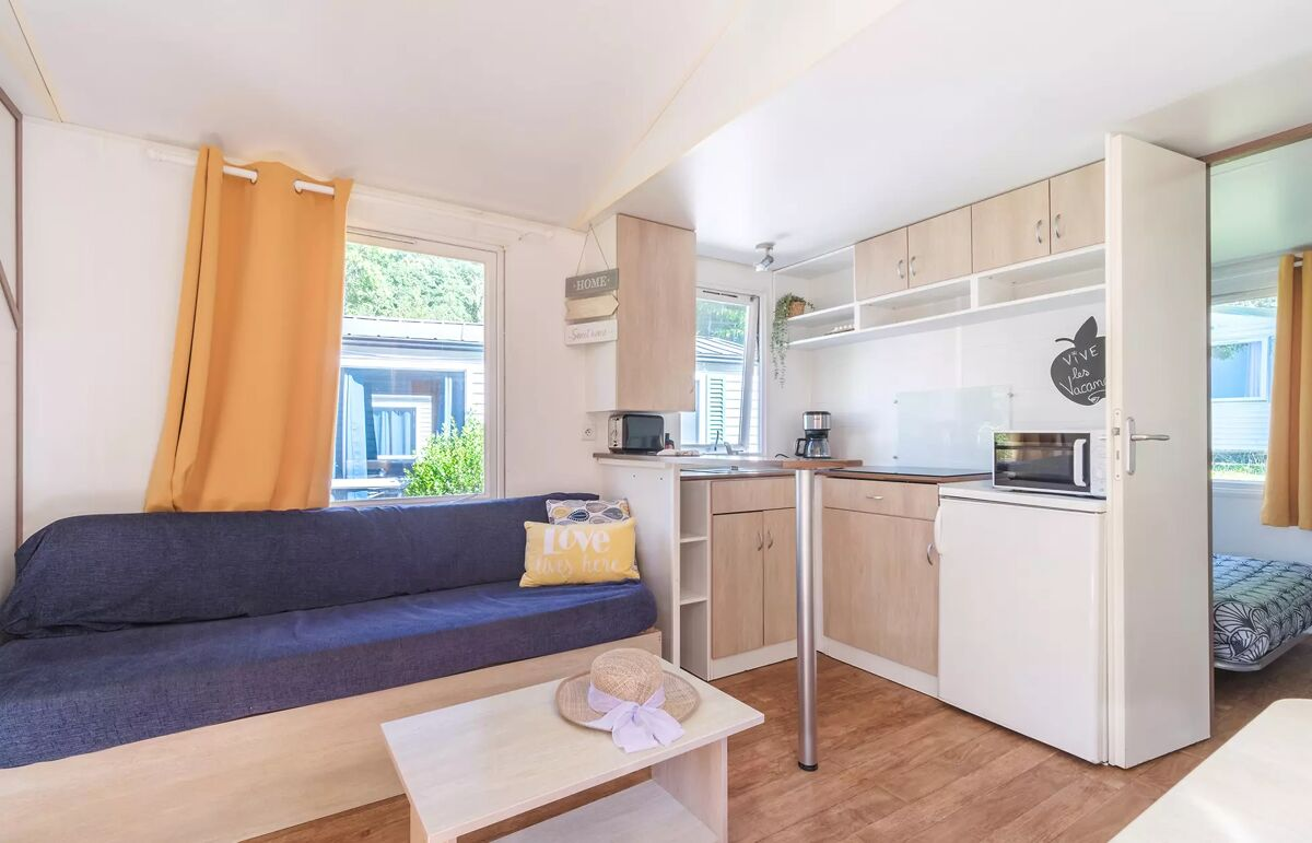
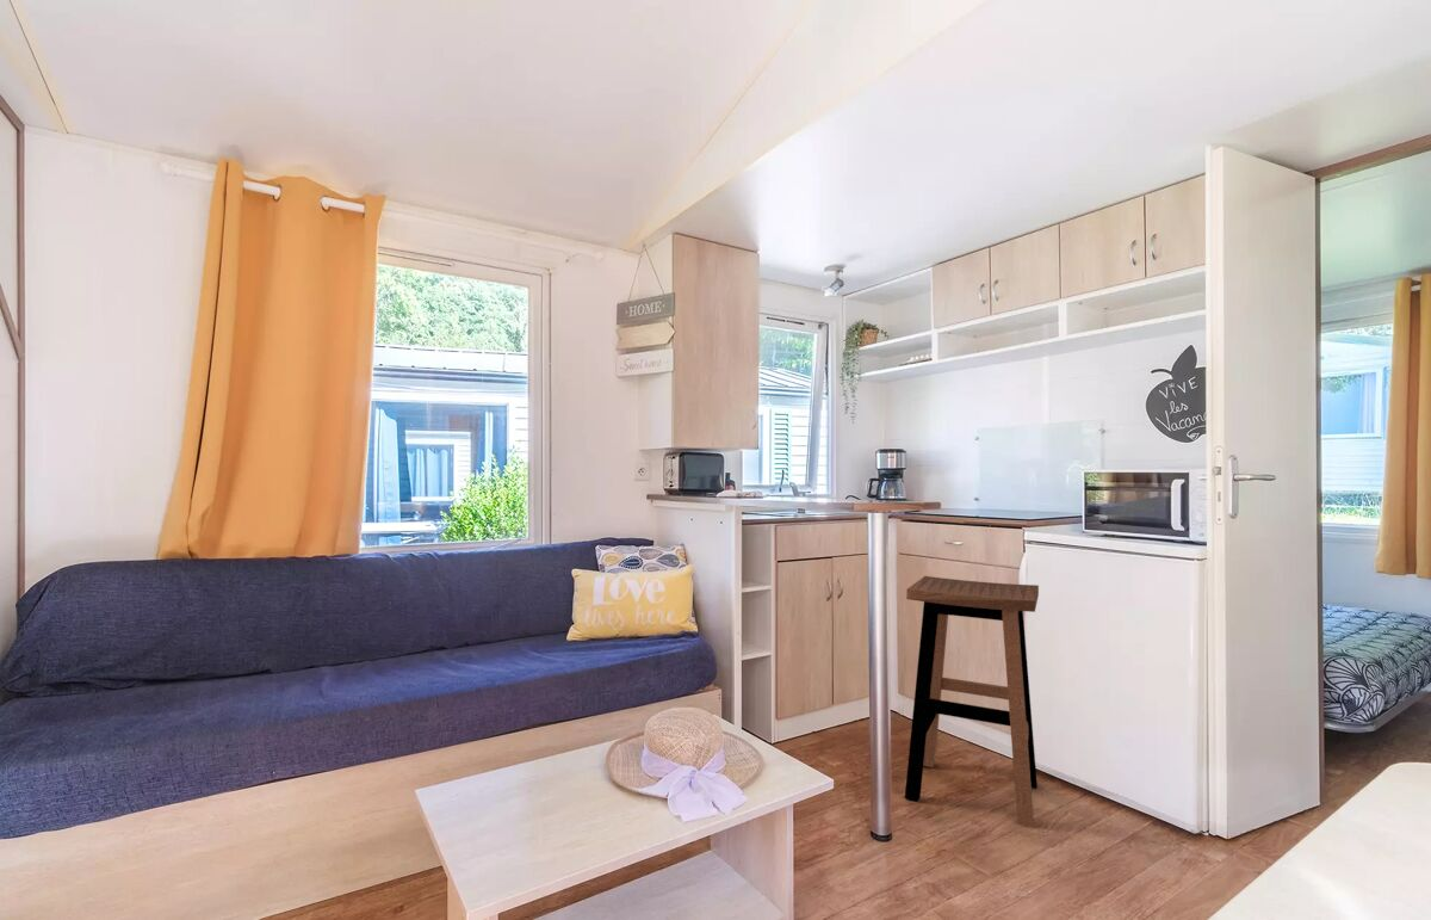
+ bar stool [904,575,1040,828]
